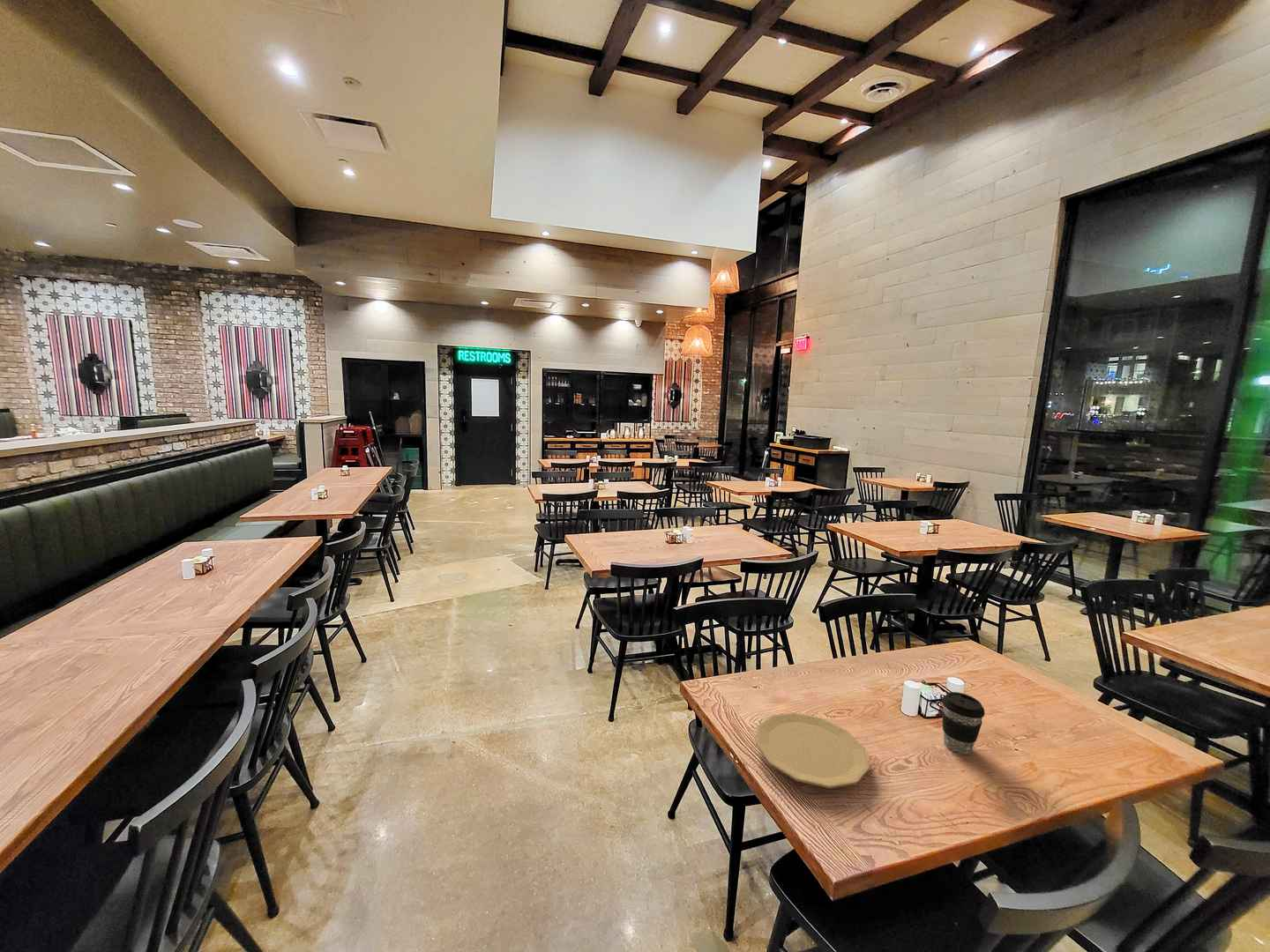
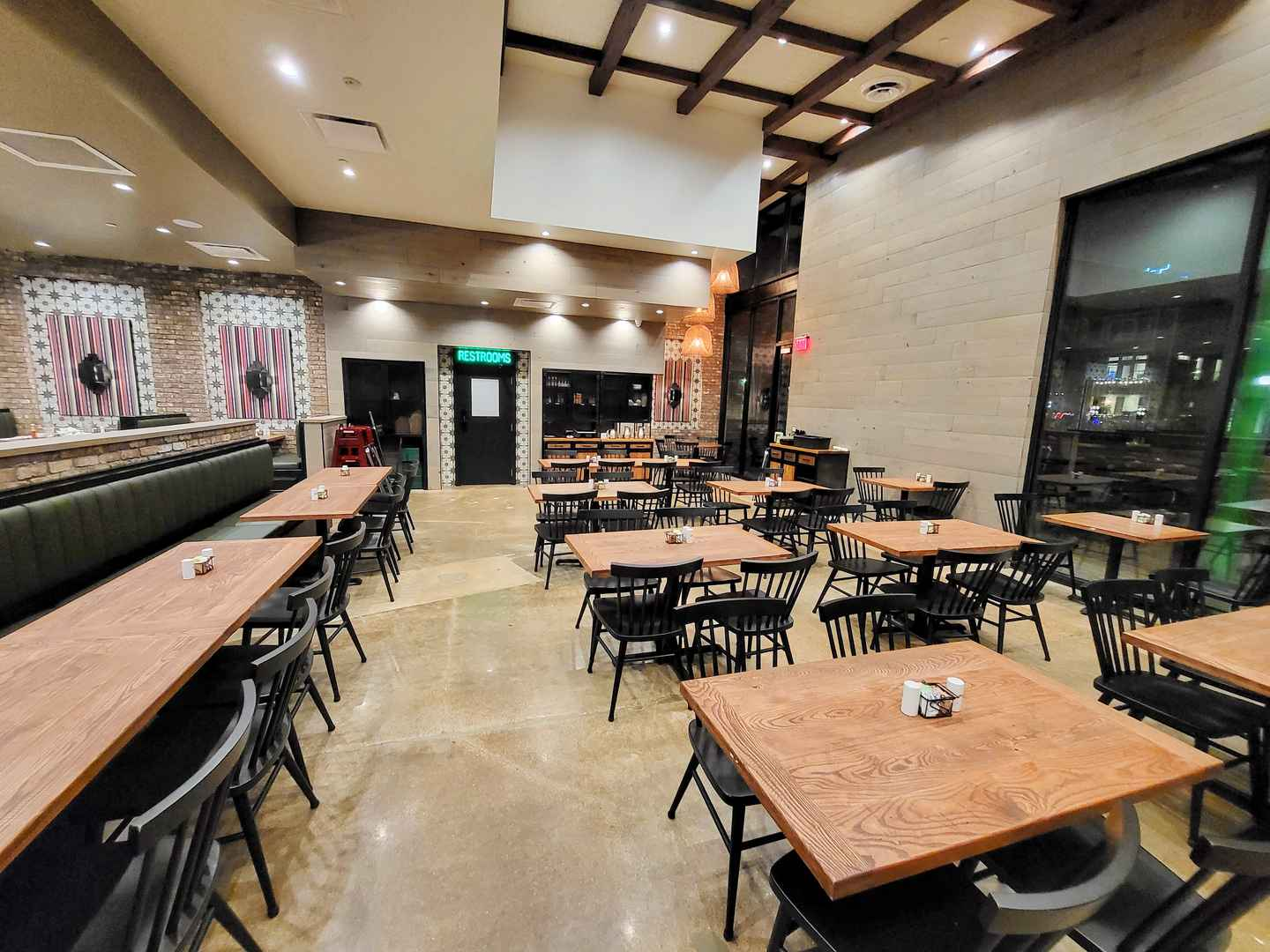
- coffee cup [941,691,985,755]
- plate [755,711,870,790]
